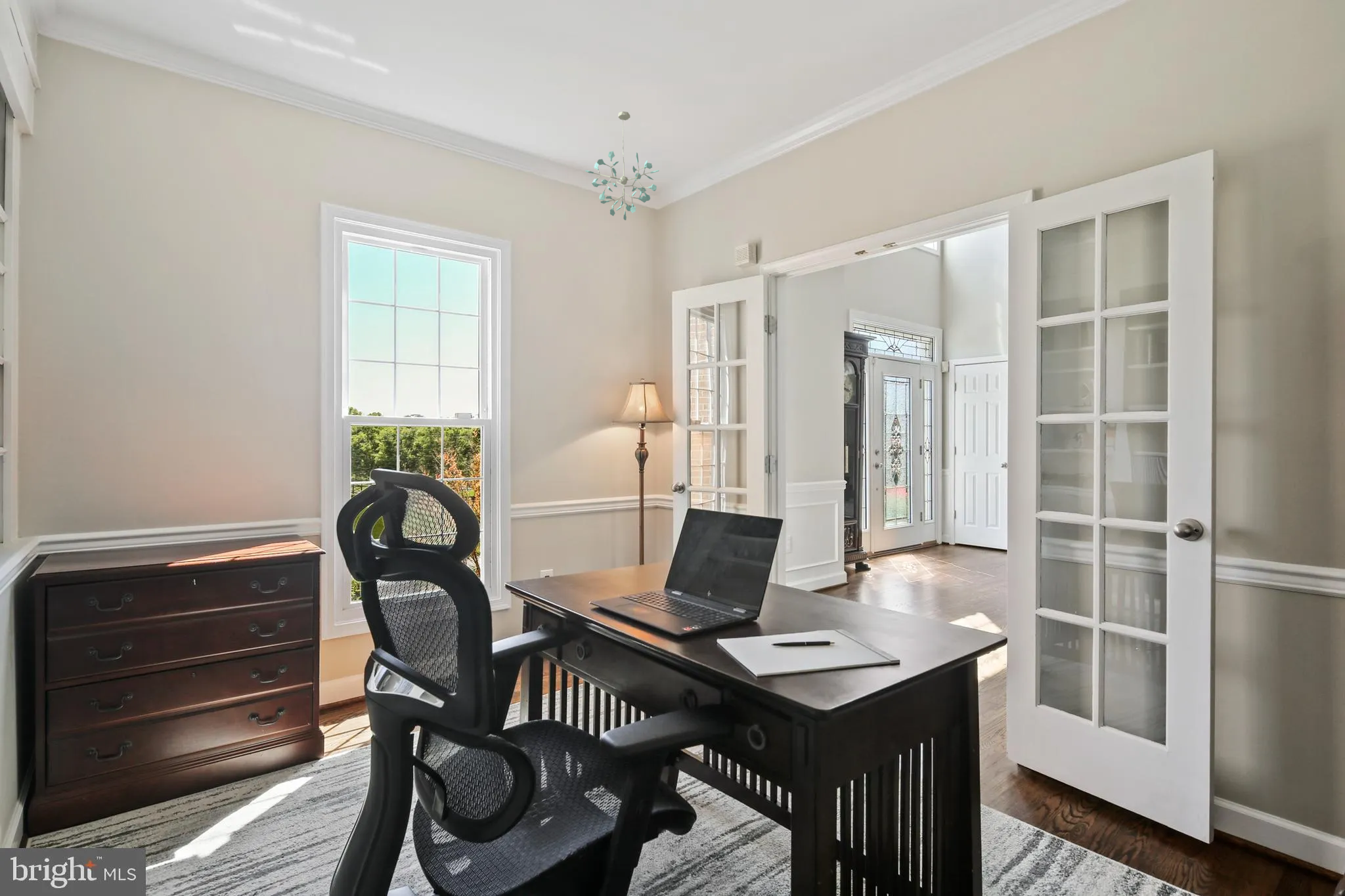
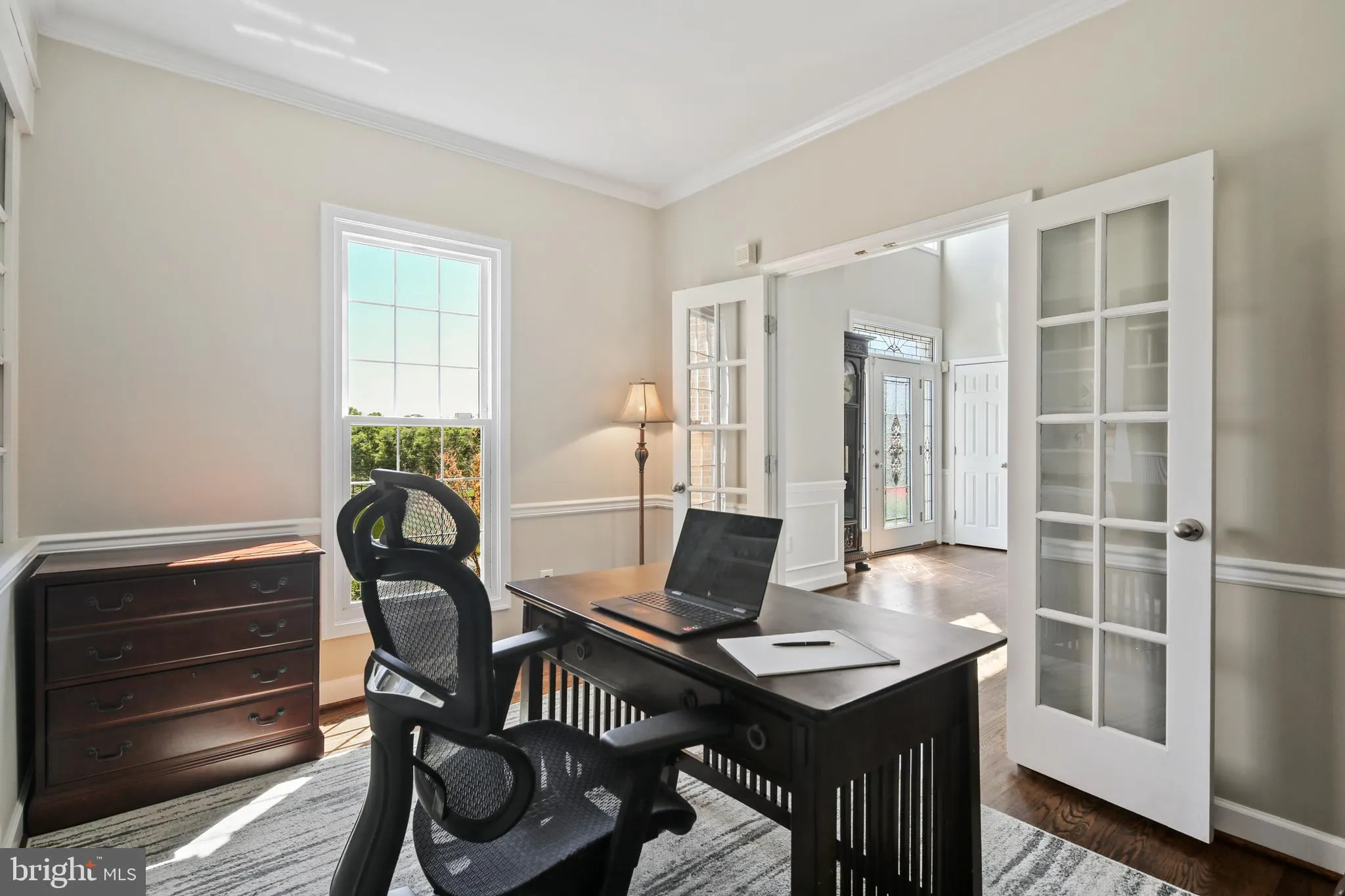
- ceiling light fixture [584,111,659,221]
